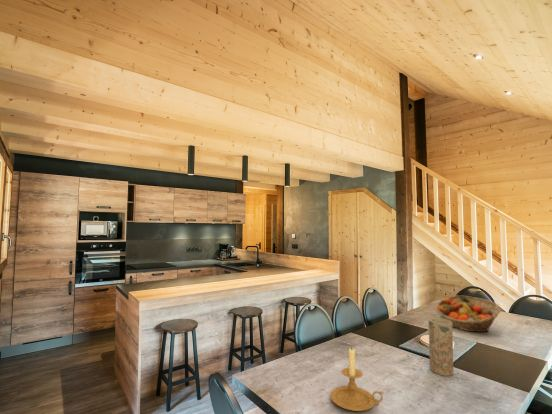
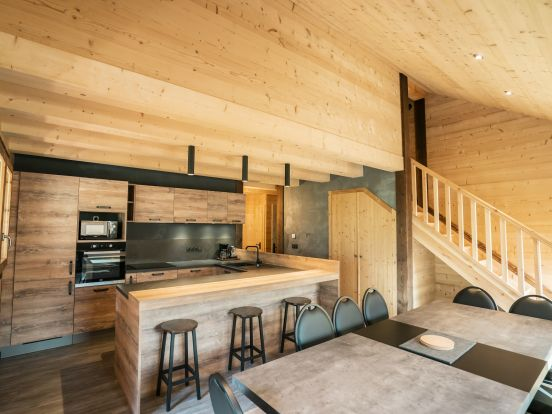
- candle holder [329,346,385,412]
- vase [427,317,454,377]
- fruit basket [434,294,502,333]
